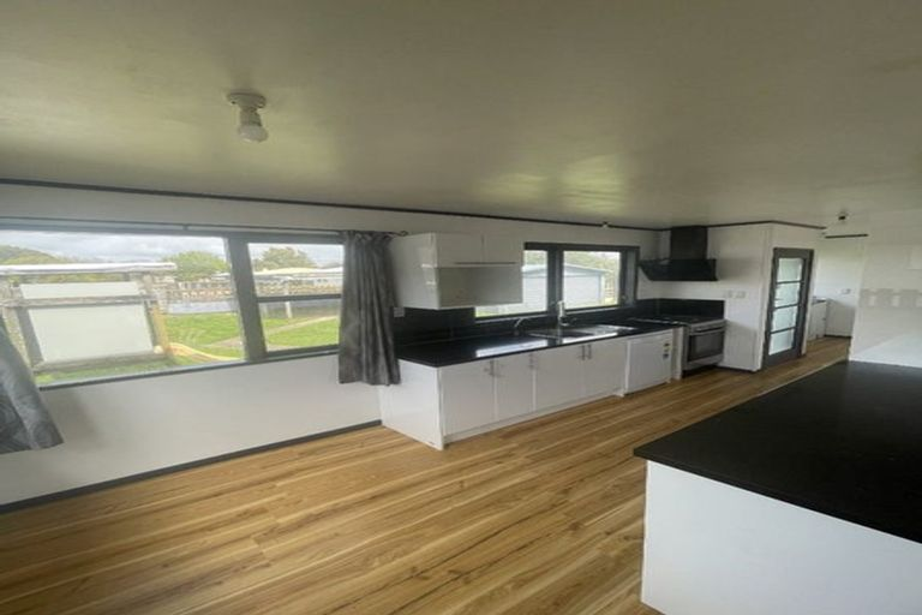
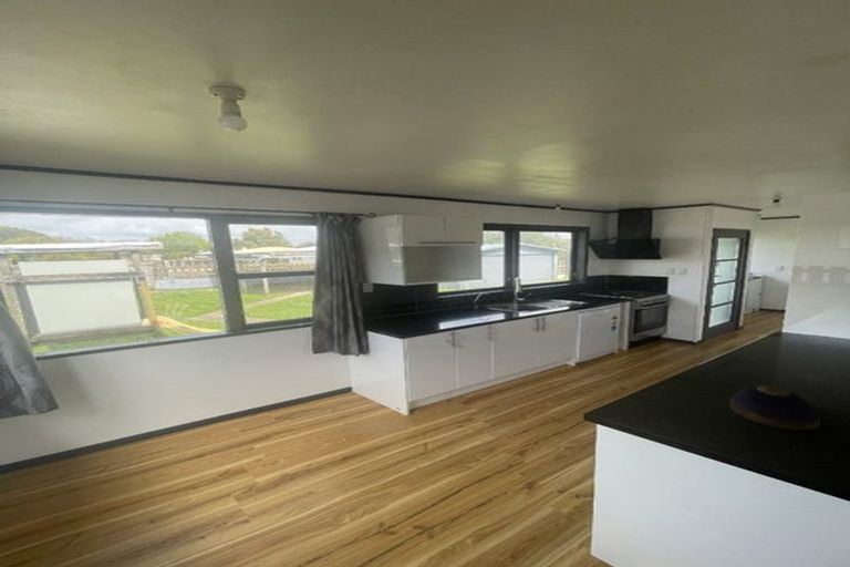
+ decorative bowl [728,384,821,431]
